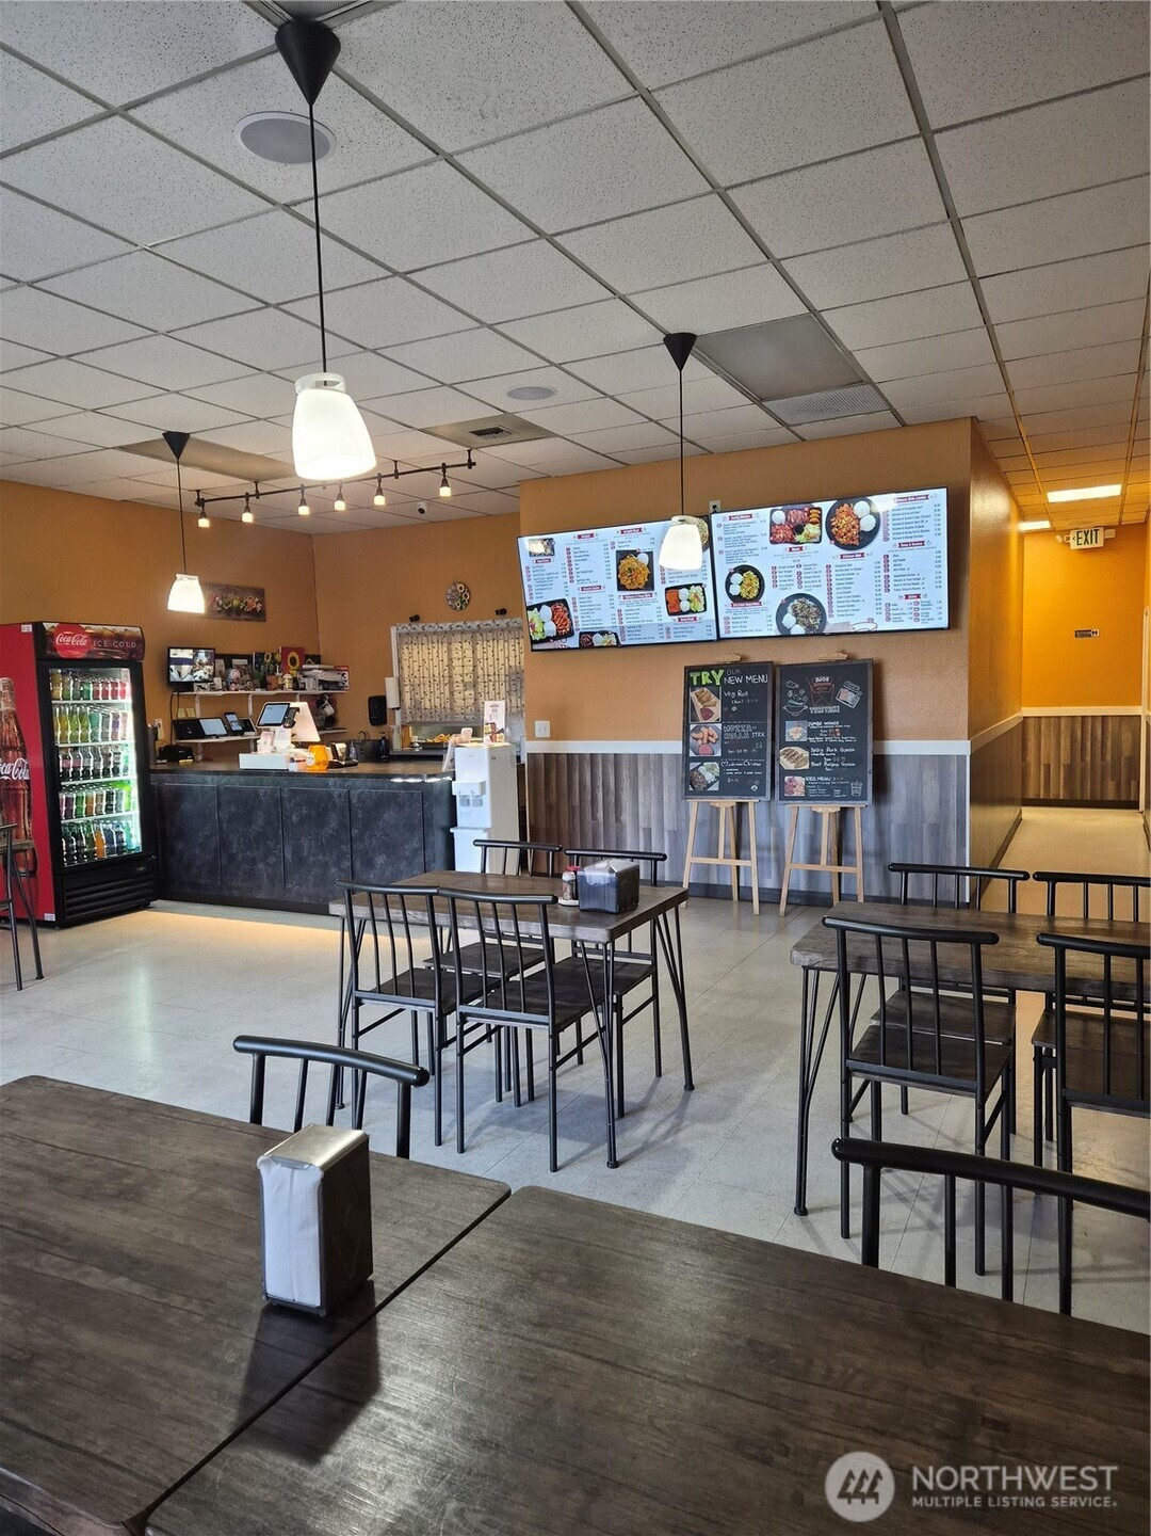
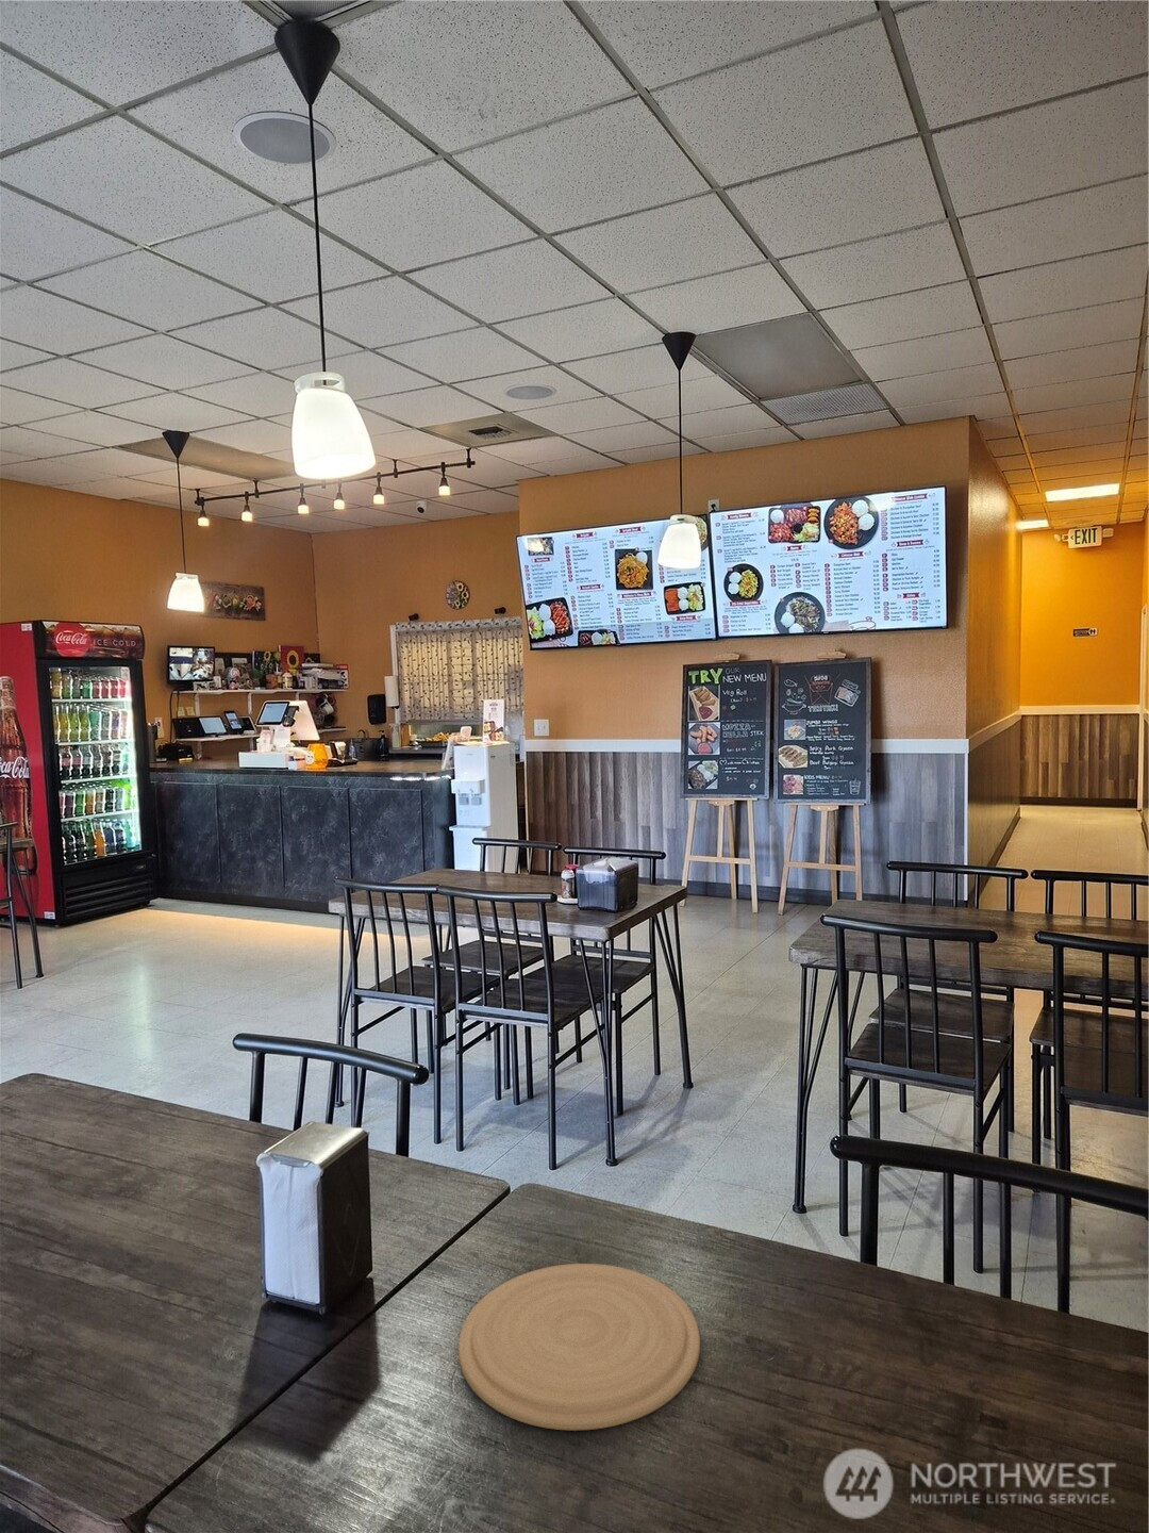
+ plate [457,1263,701,1432]
